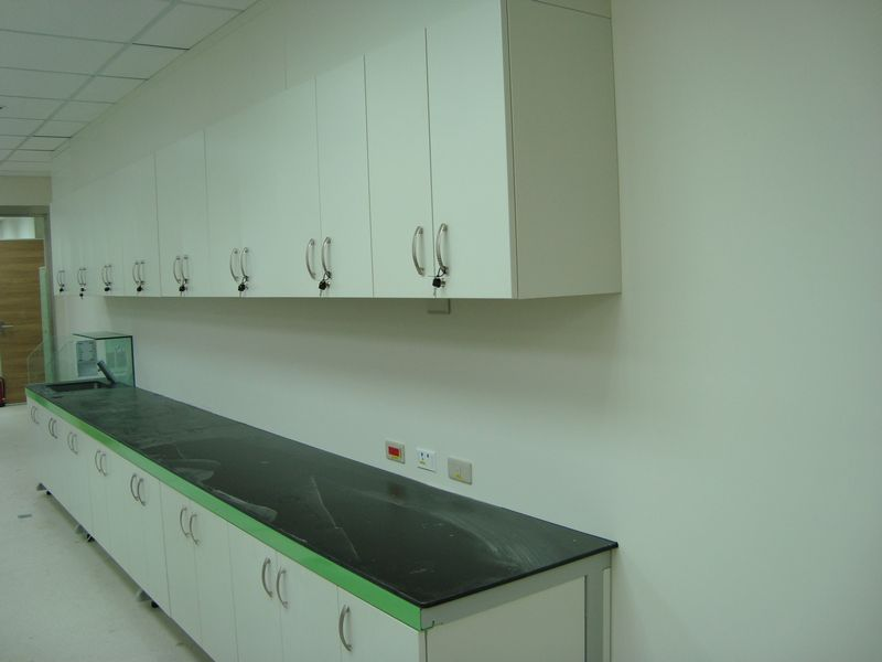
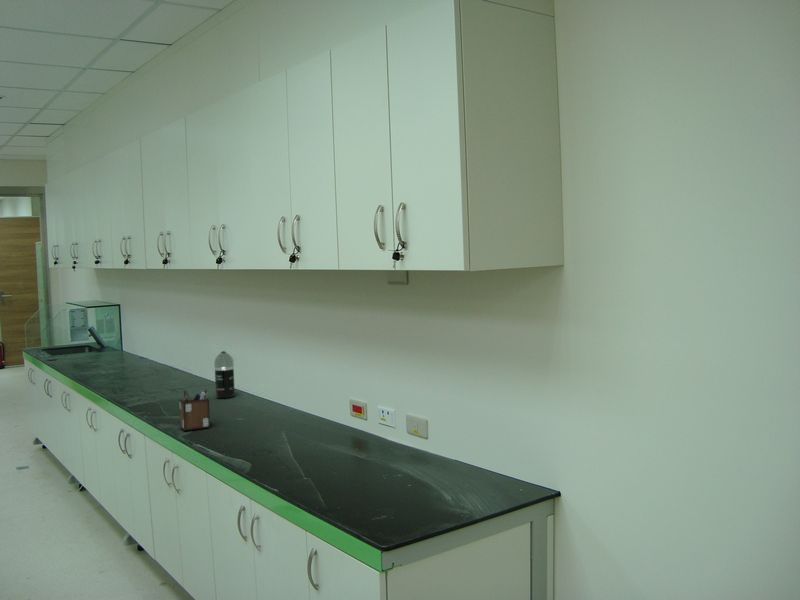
+ desk organizer [178,388,211,431]
+ spray bottle [213,350,236,399]
